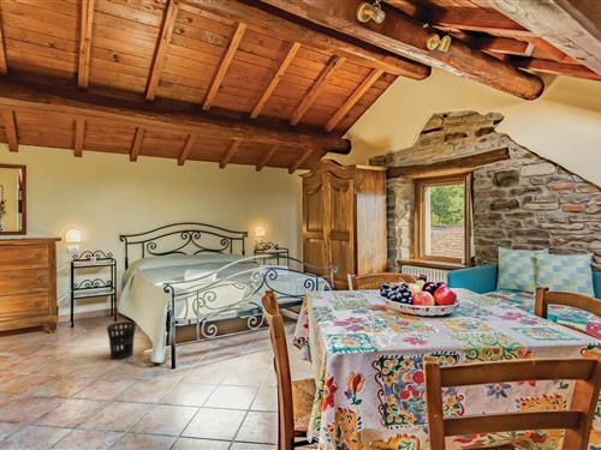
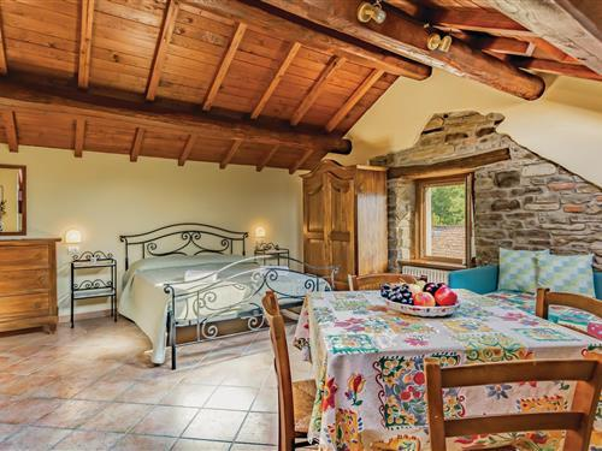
- wastebasket [106,320,137,361]
